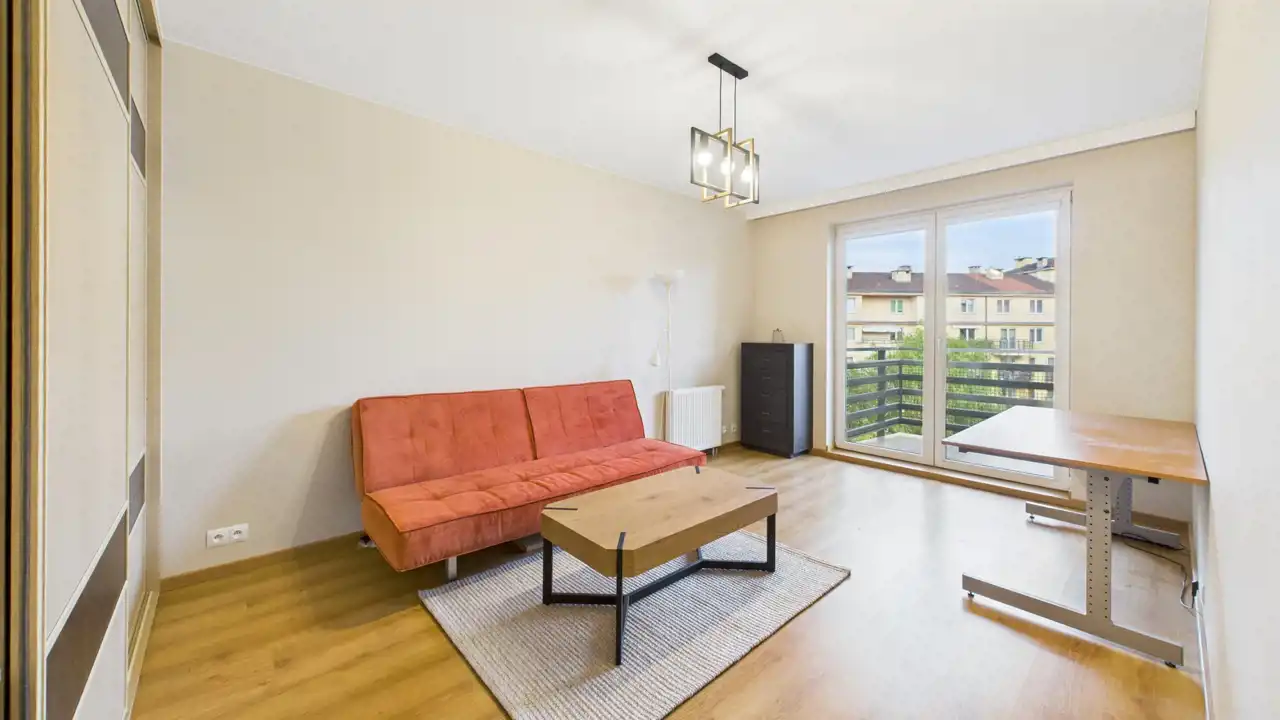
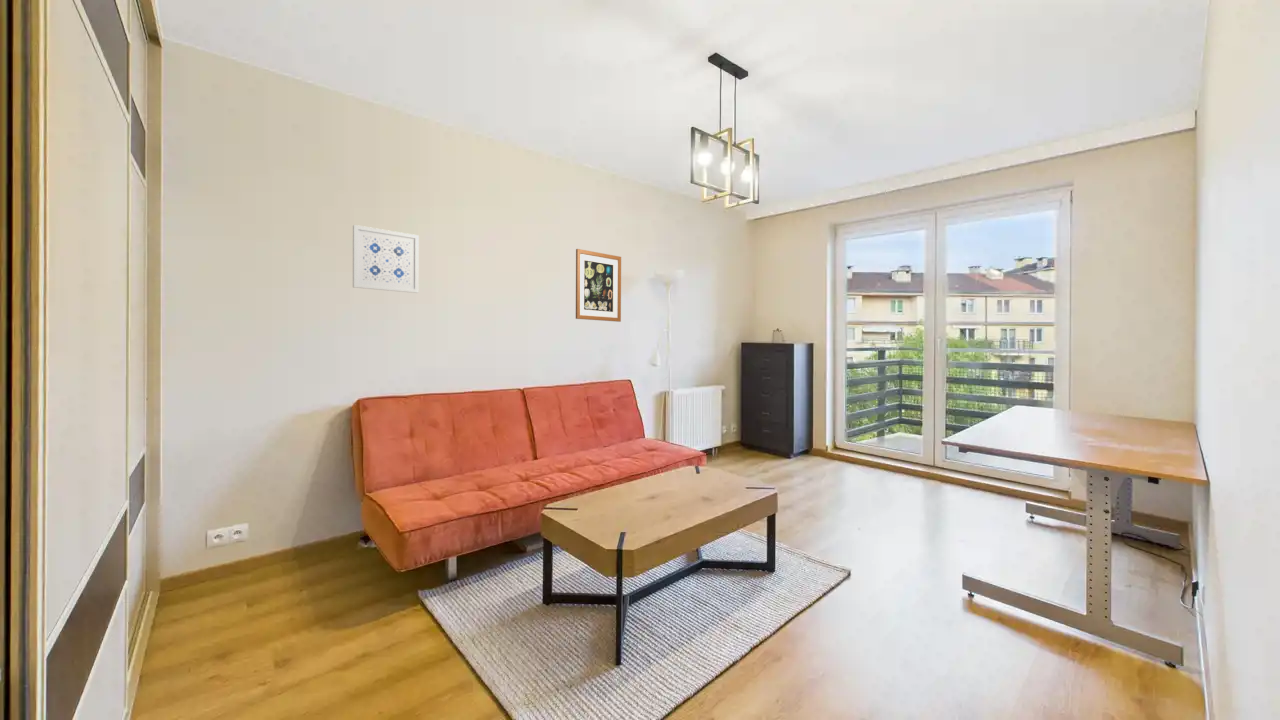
+ wall art [575,248,622,323]
+ wall art [352,224,420,294]
